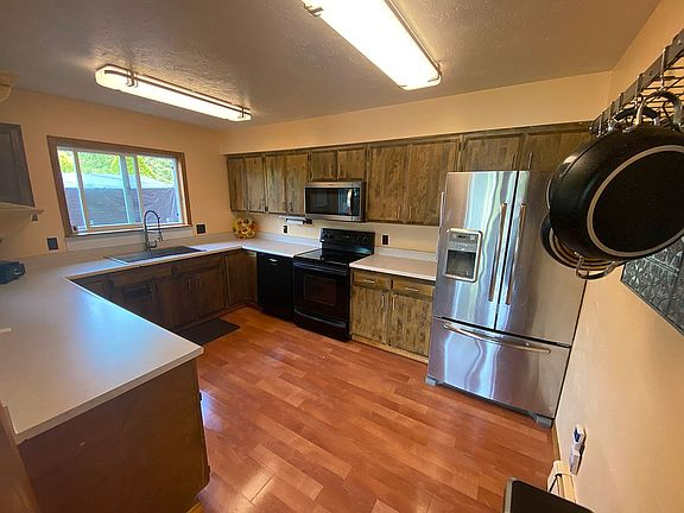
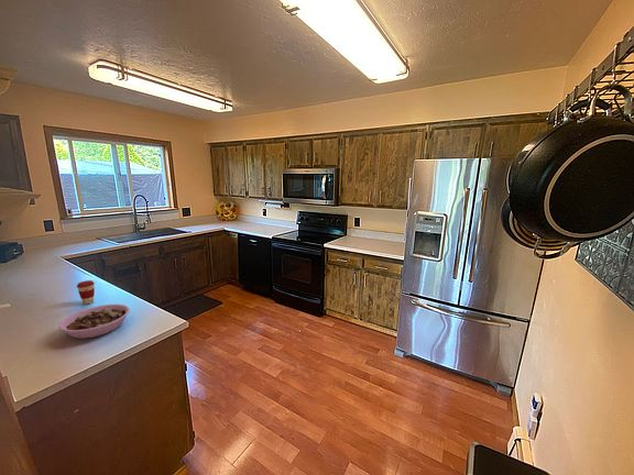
+ coffee cup [76,279,96,306]
+ bowl [57,303,131,340]
